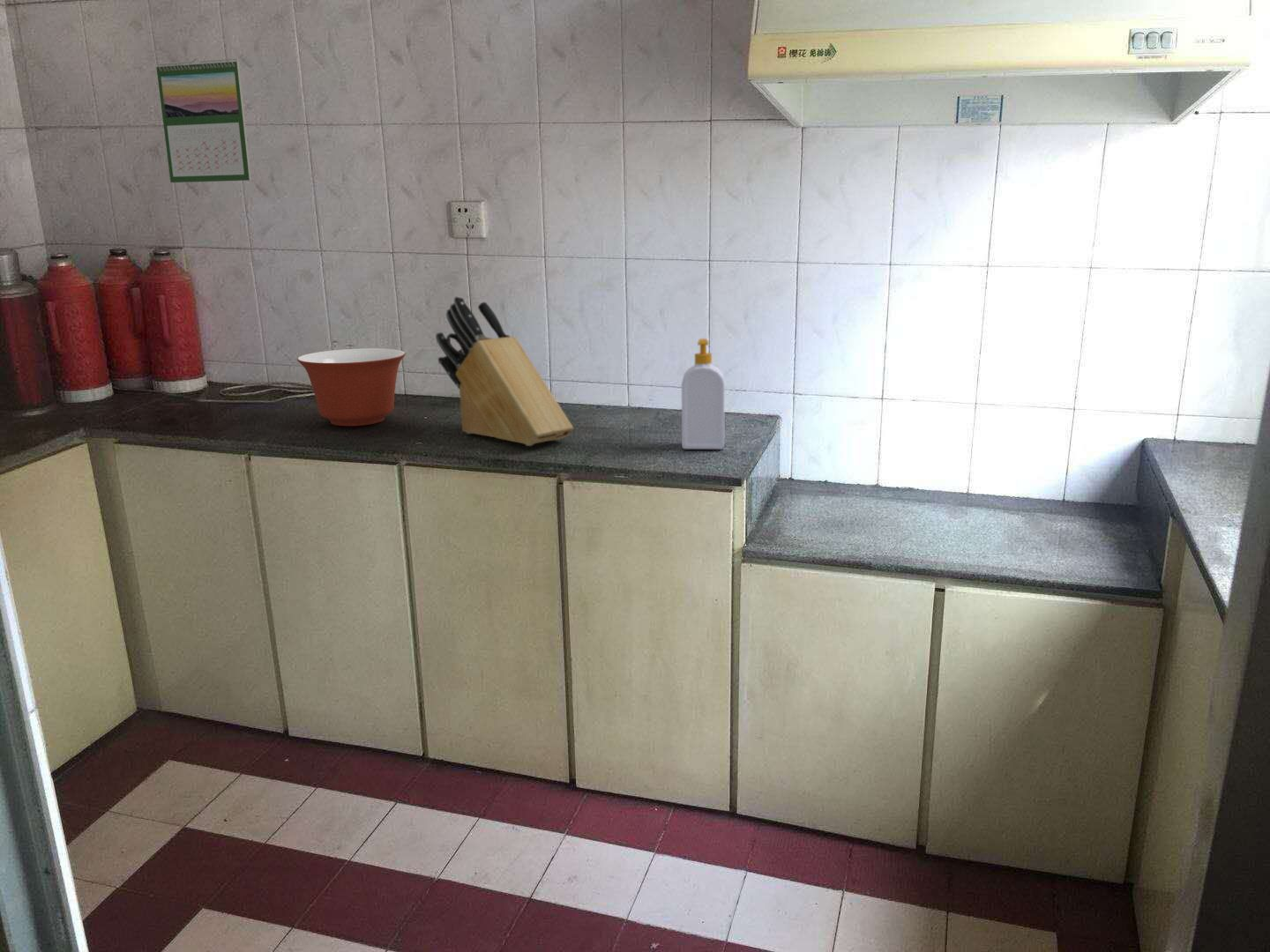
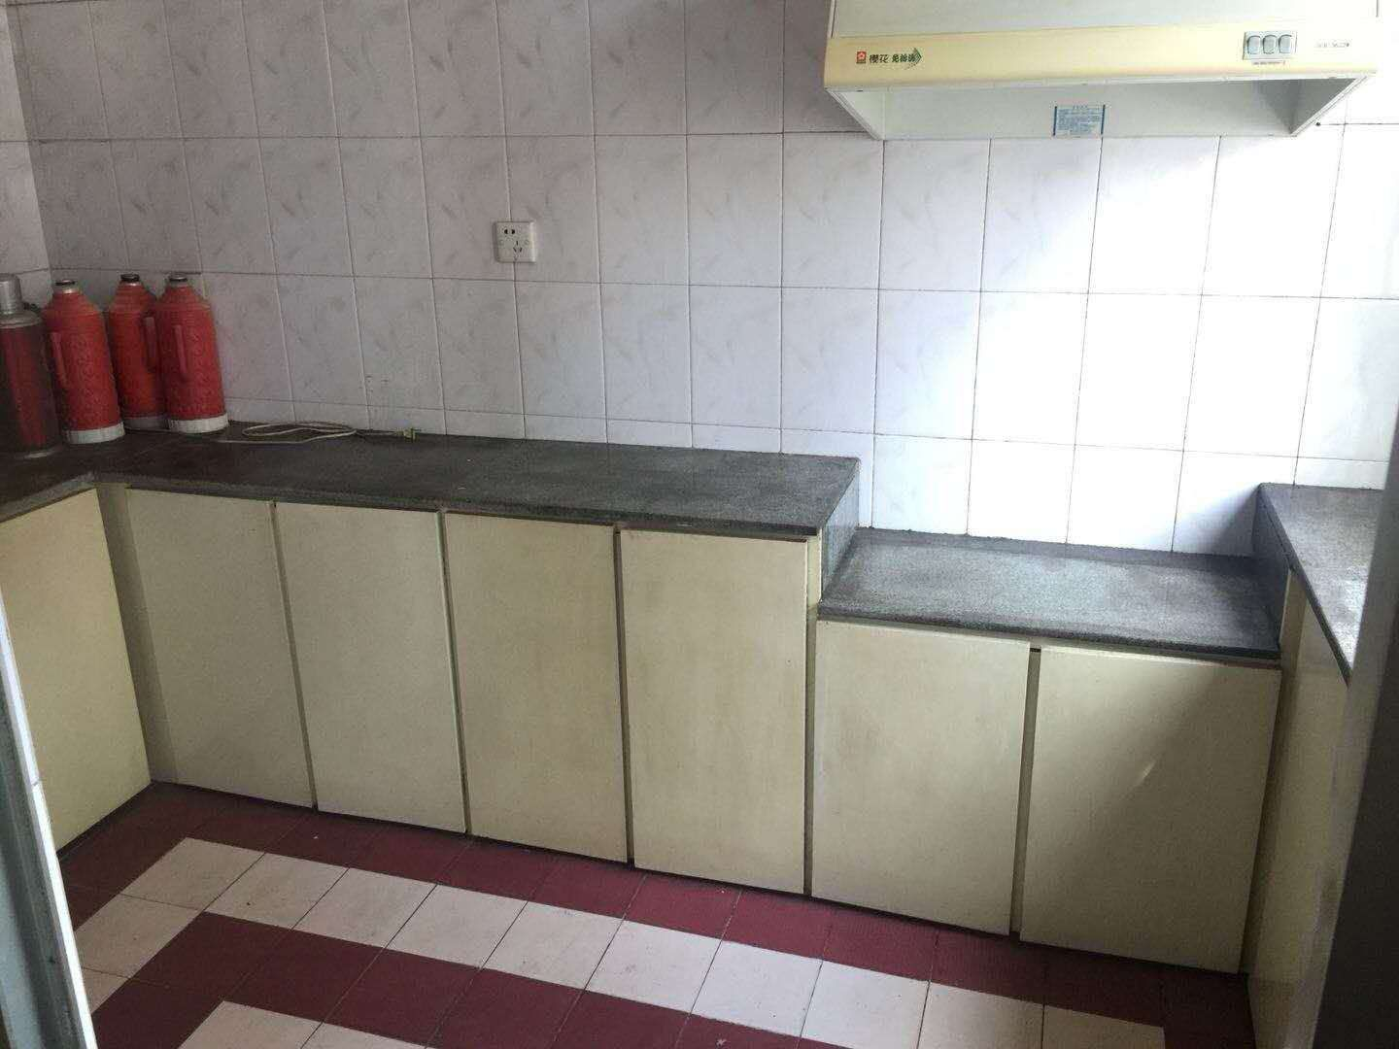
- calendar [155,57,252,183]
- soap bottle [681,338,725,450]
- mixing bowl [296,347,407,427]
- knife block [435,295,574,447]
